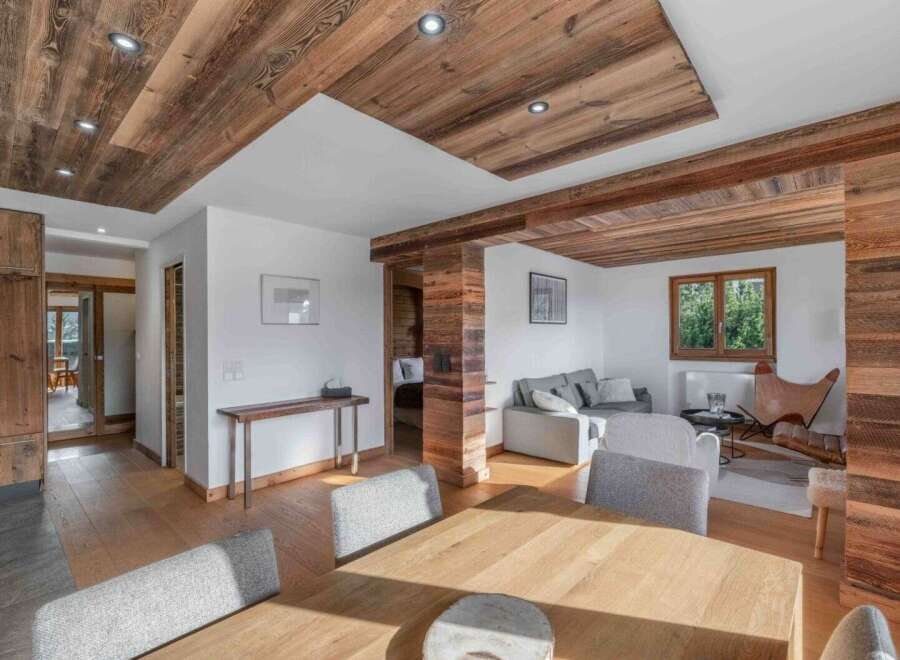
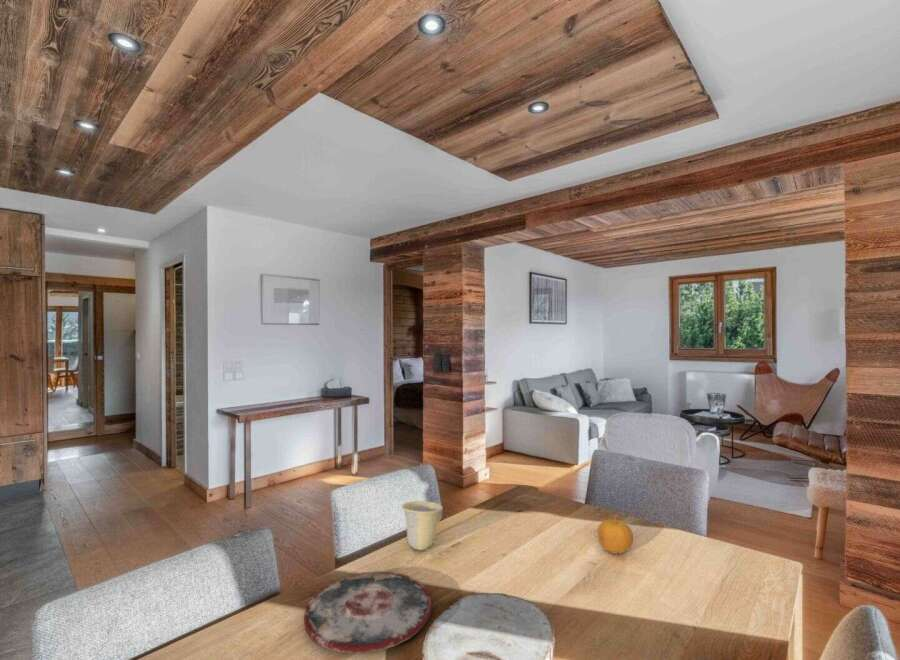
+ fruit [597,513,634,555]
+ plate [303,570,433,655]
+ cup [400,500,444,551]
